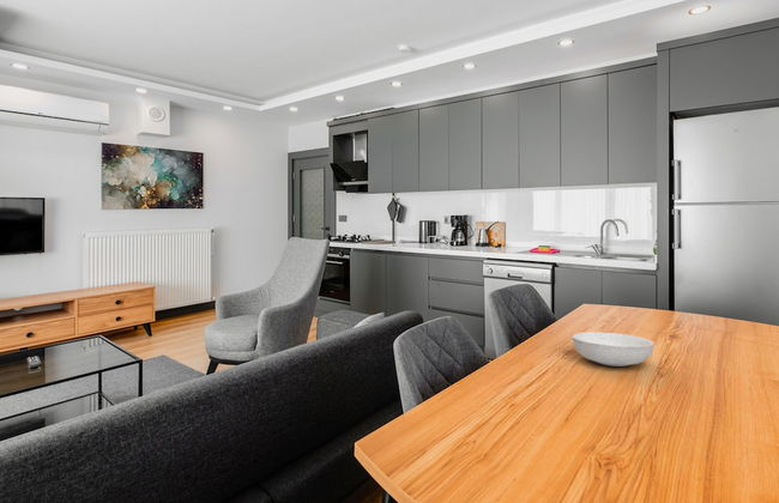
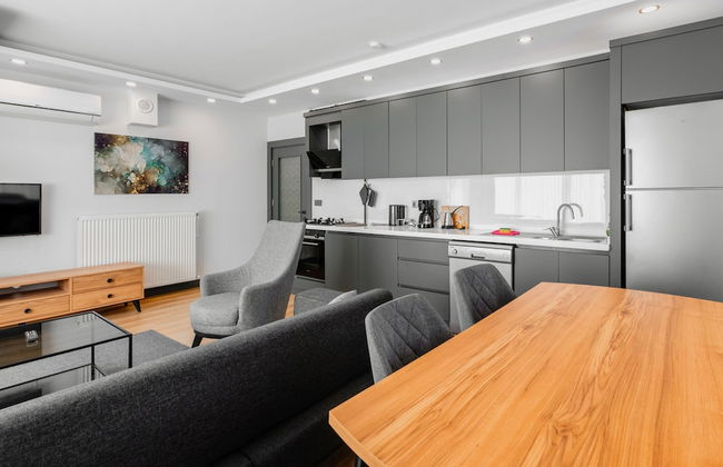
- serving bowl [572,331,656,368]
